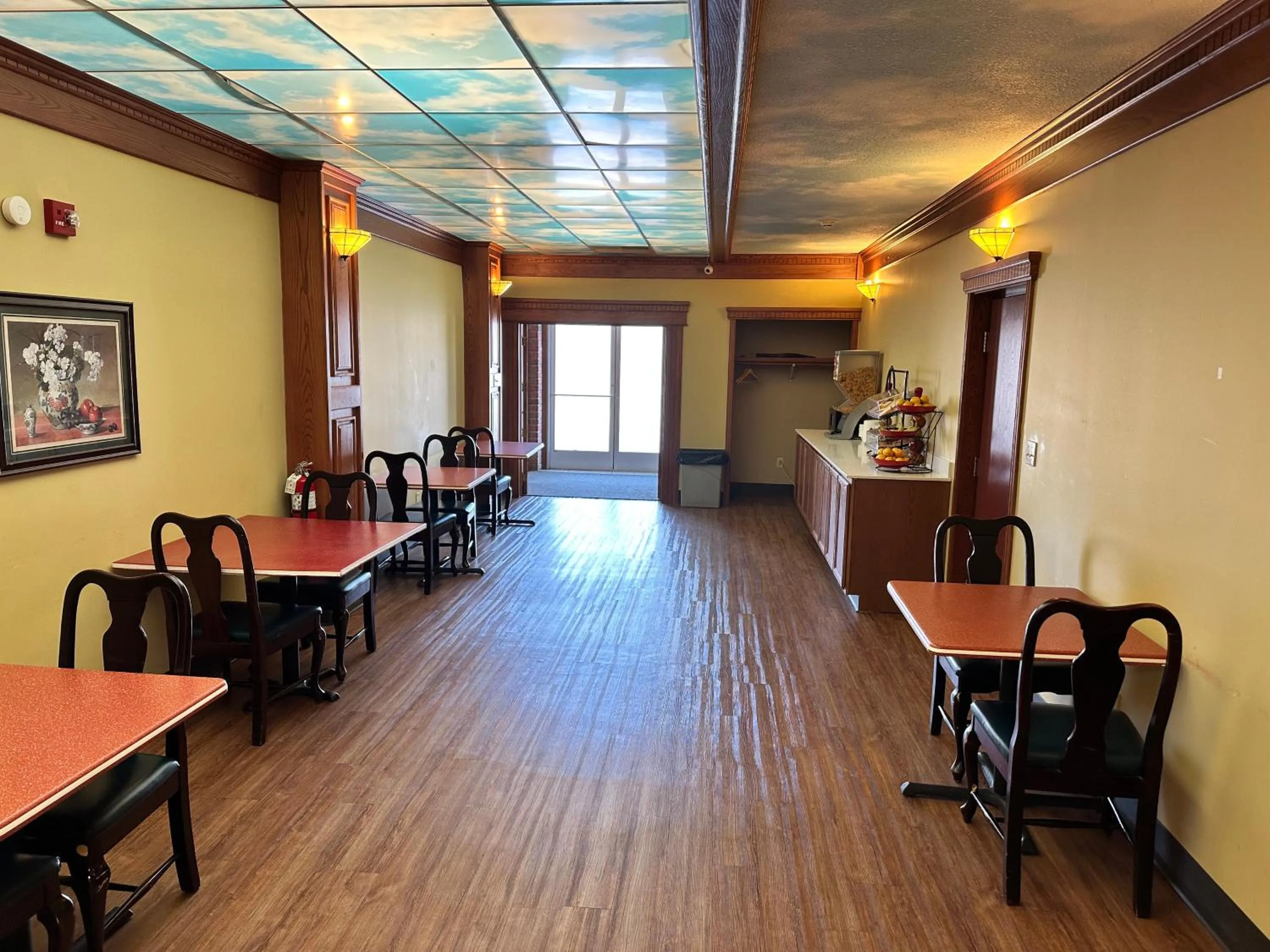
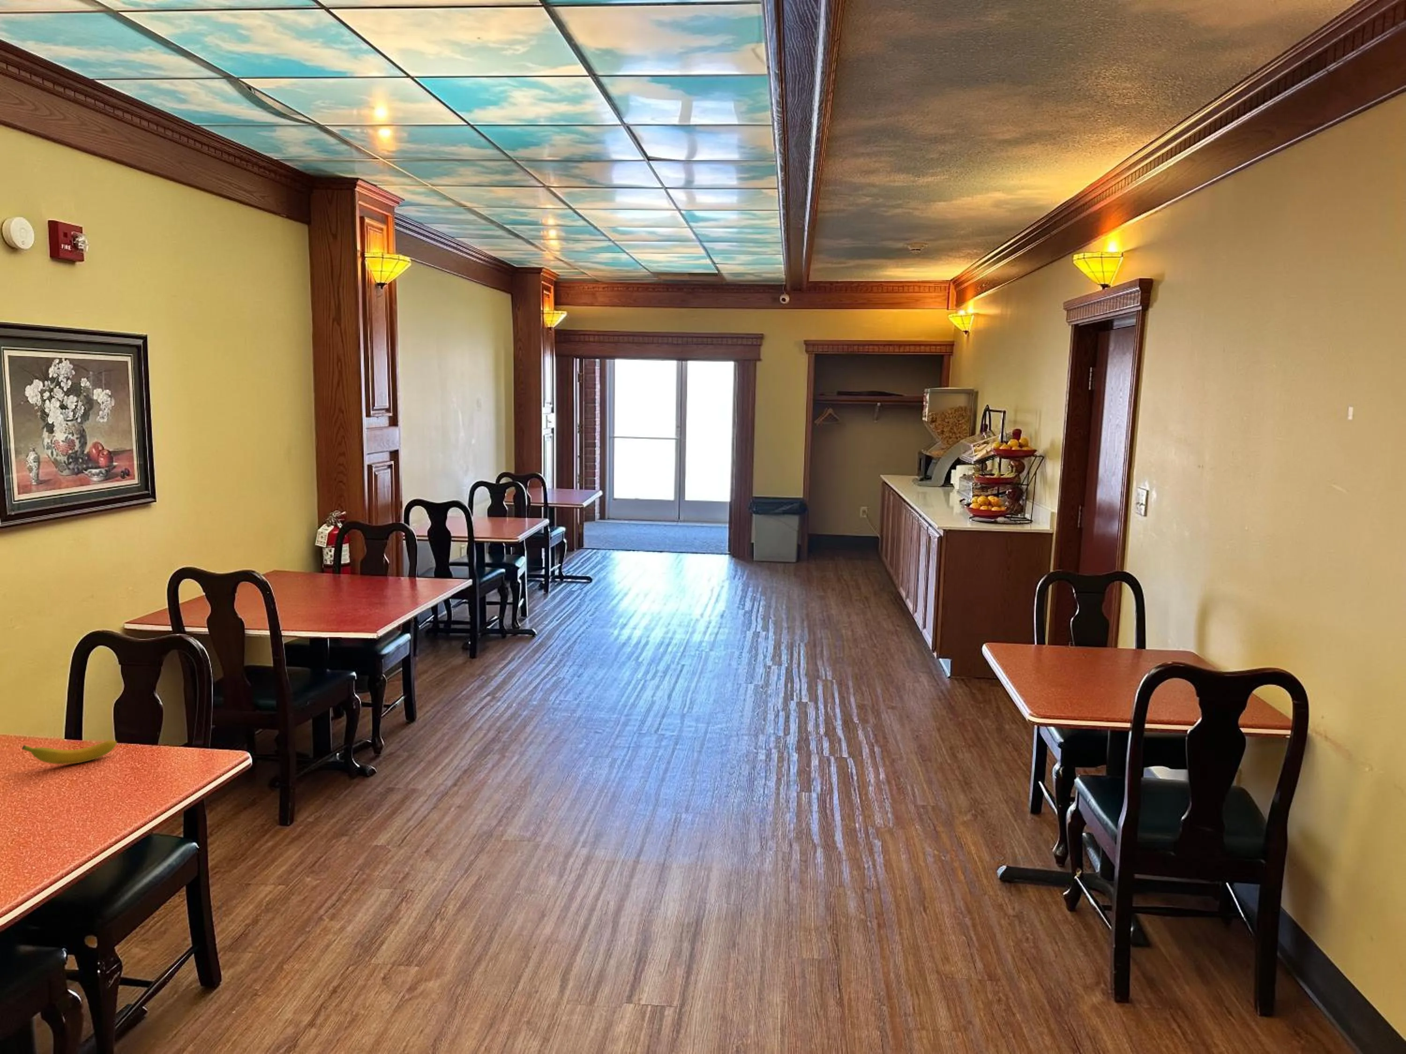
+ banana [21,740,117,765]
